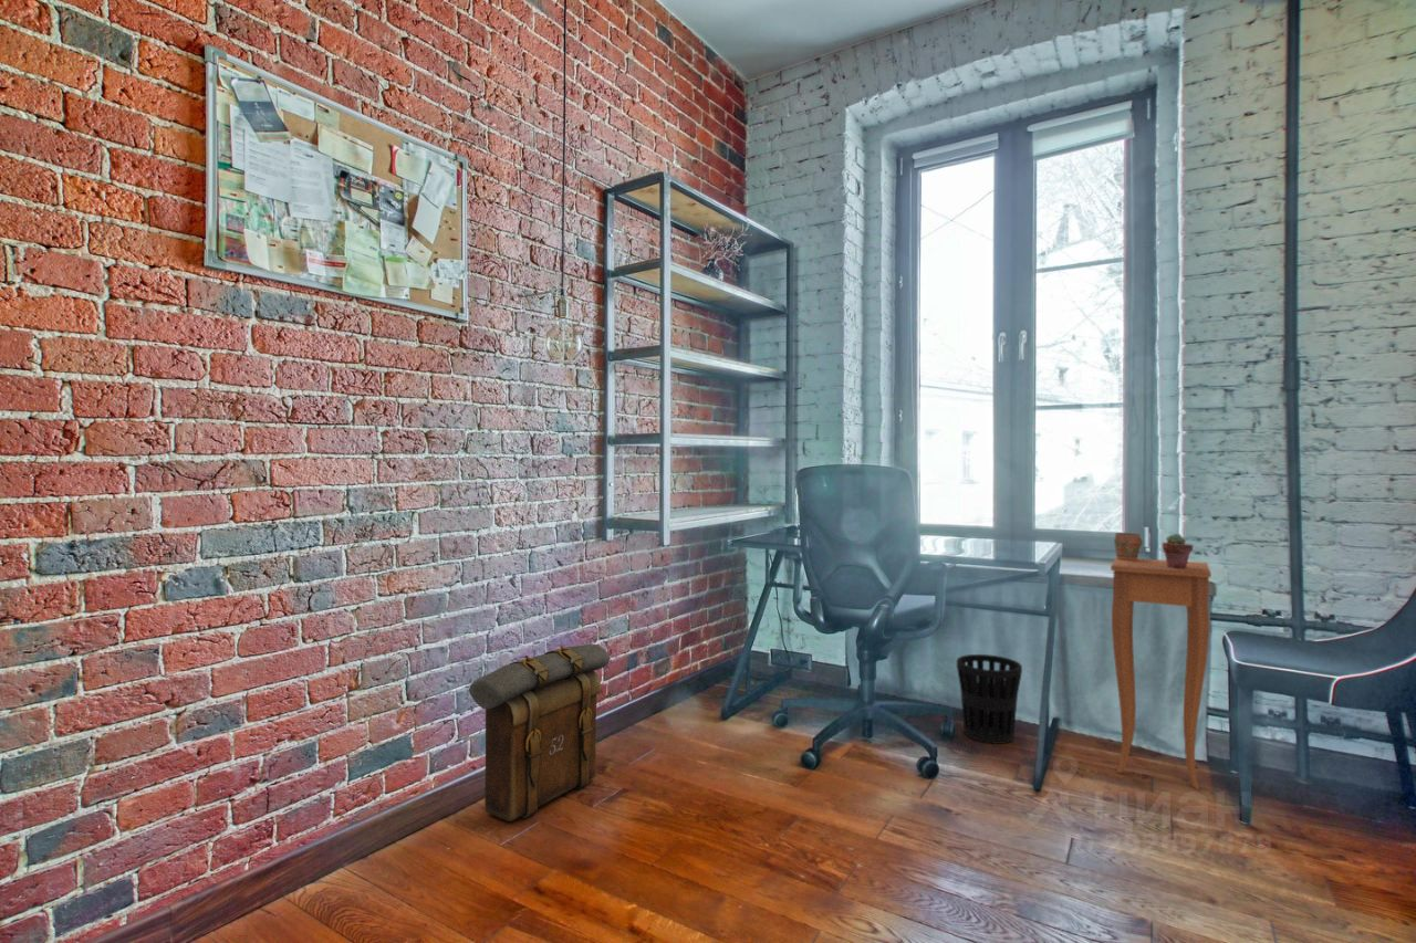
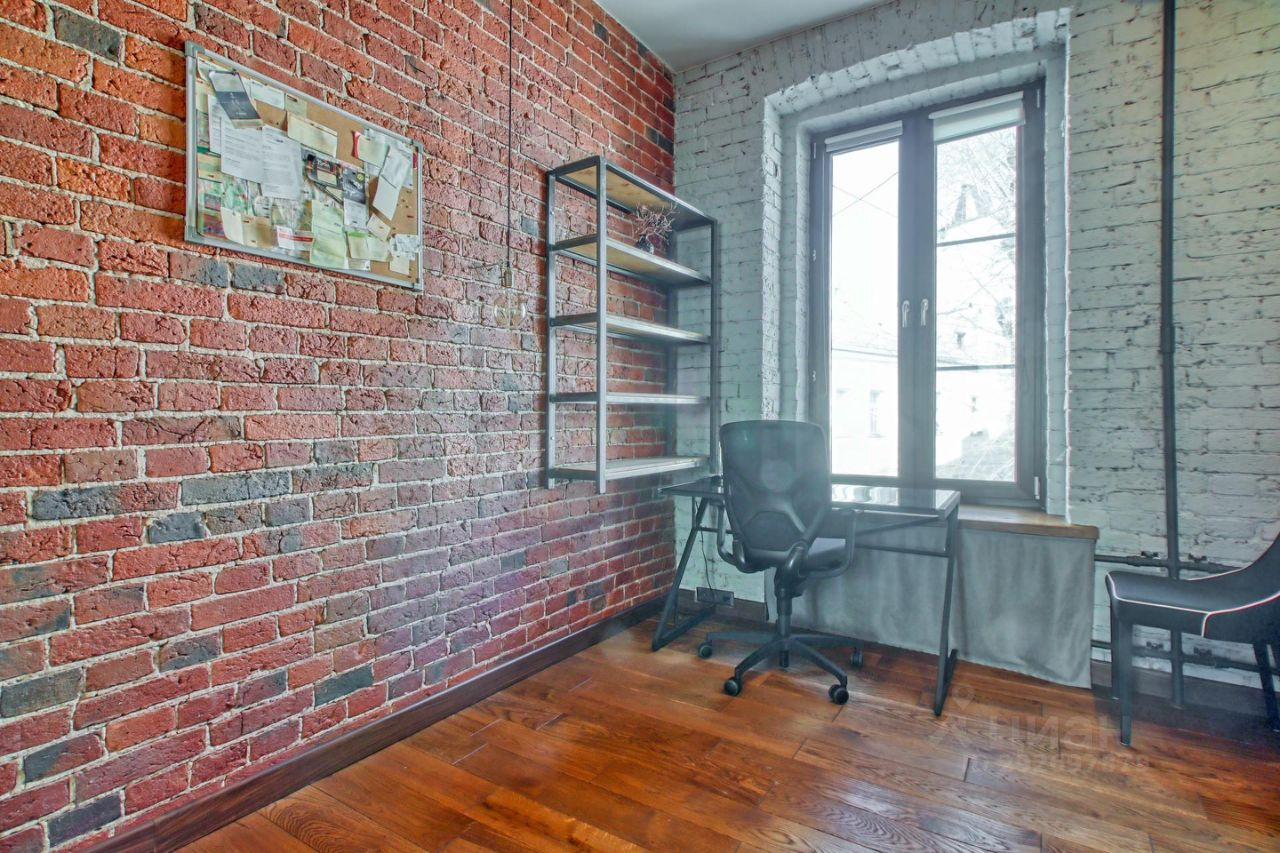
- wastebasket [956,653,1023,745]
- mug [1113,532,1144,560]
- side table [1110,556,1212,790]
- backpack [468,643,612,822]
- potted succulent [1160,533,1194,568]
